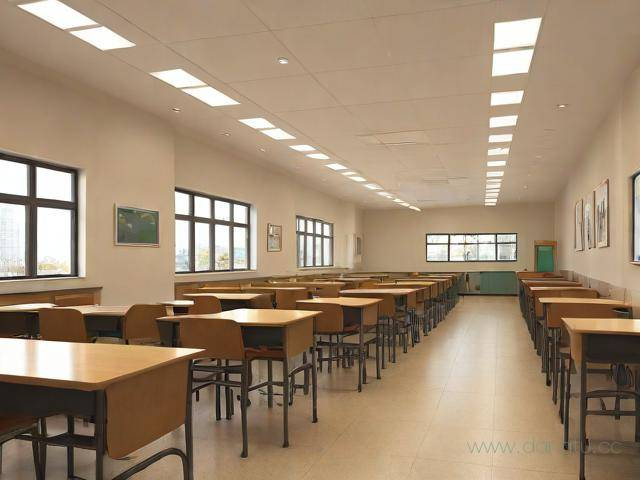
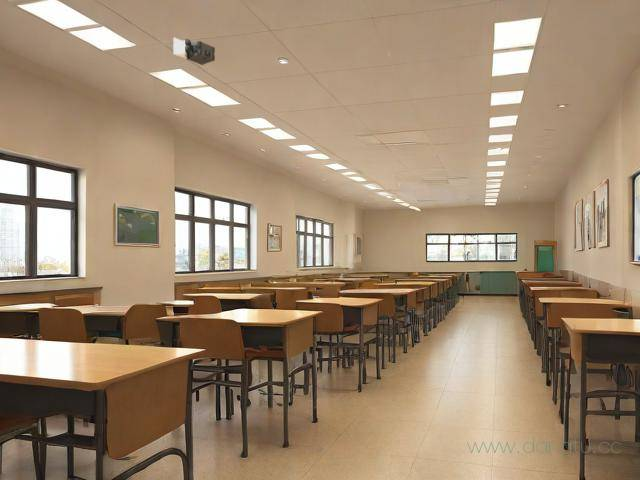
+ projector [172,37,216,66]
